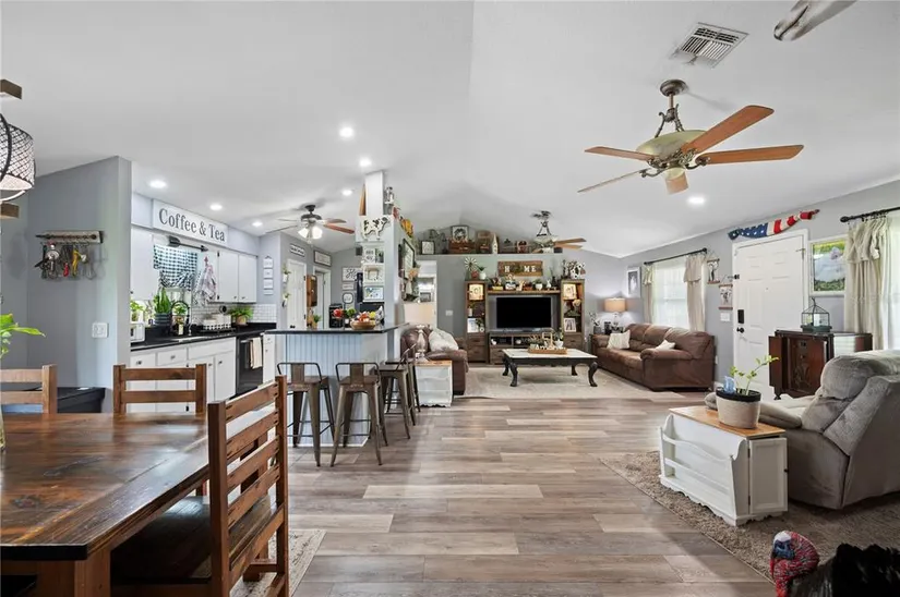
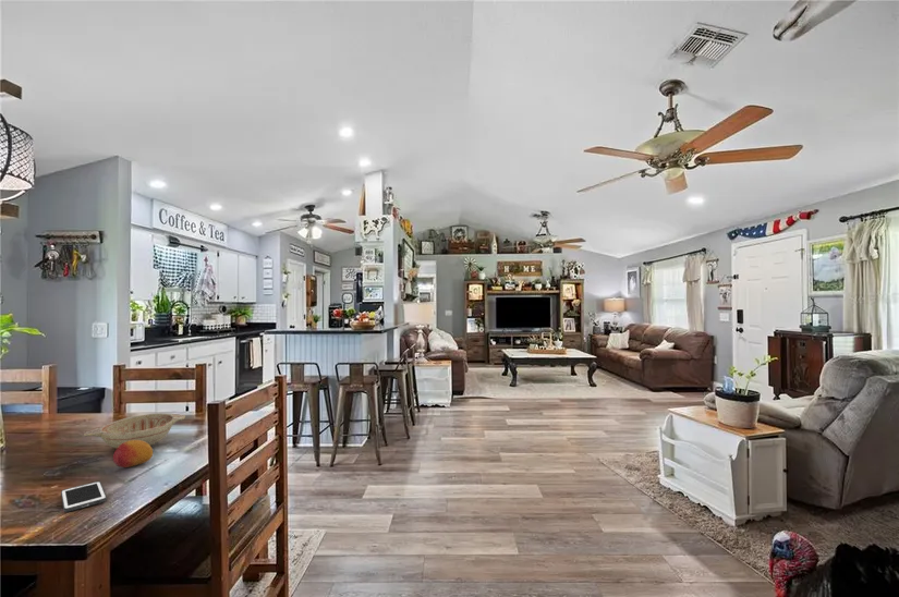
+ decorative bowl [83,413,186,449]
+ fruit [112,440,154,468]
+ cell phone [60,480,108,513]
